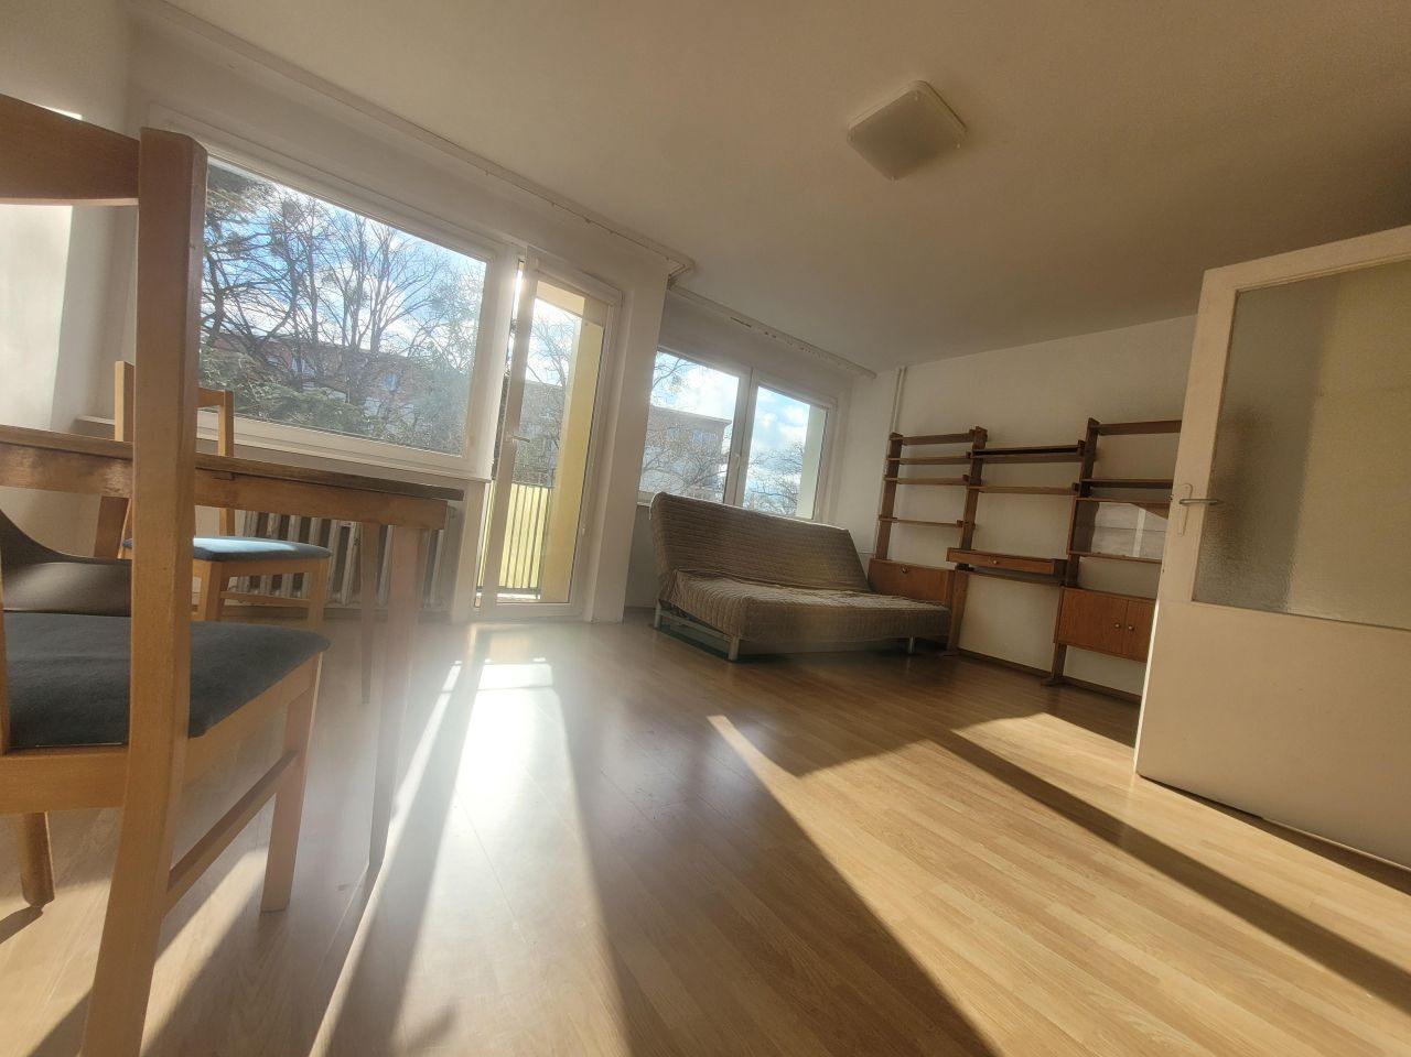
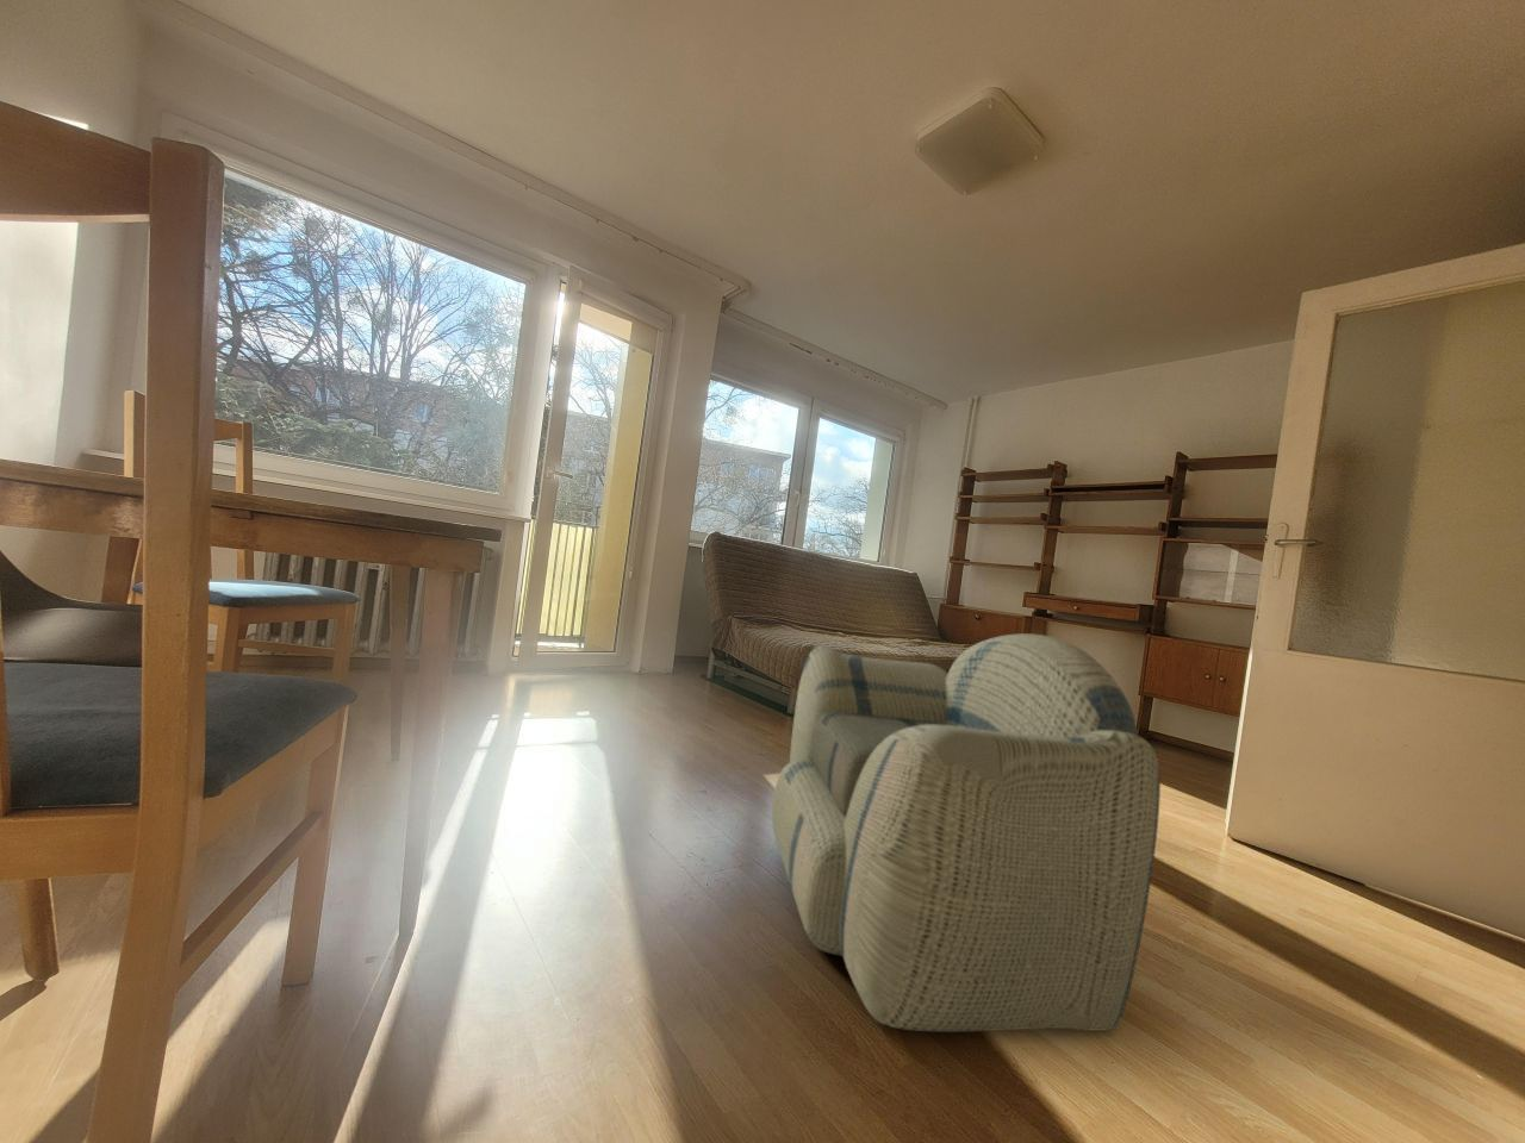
+ armchair [771,633,1161,1033]
